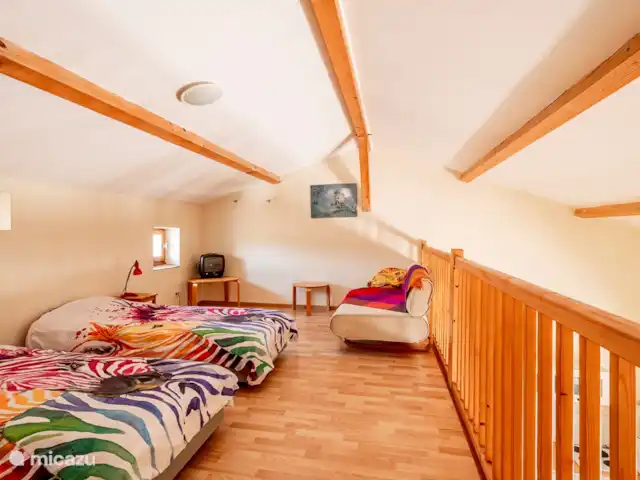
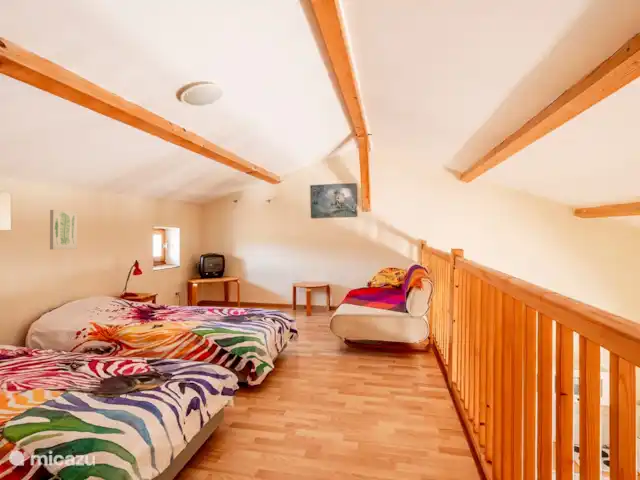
+ wall art [49,209,78,250]
